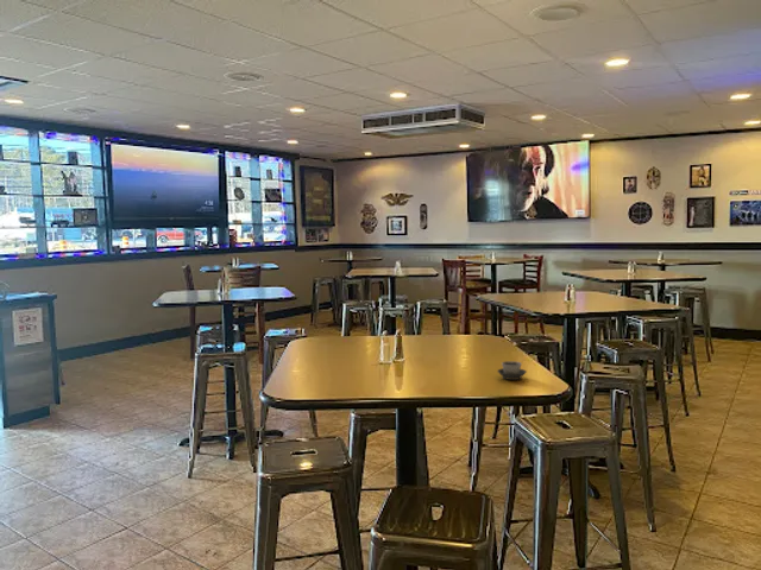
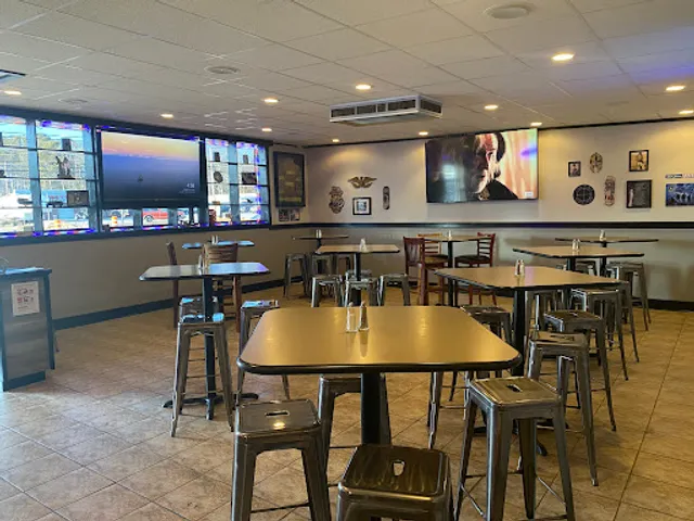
- cup [496,360,528,381]
